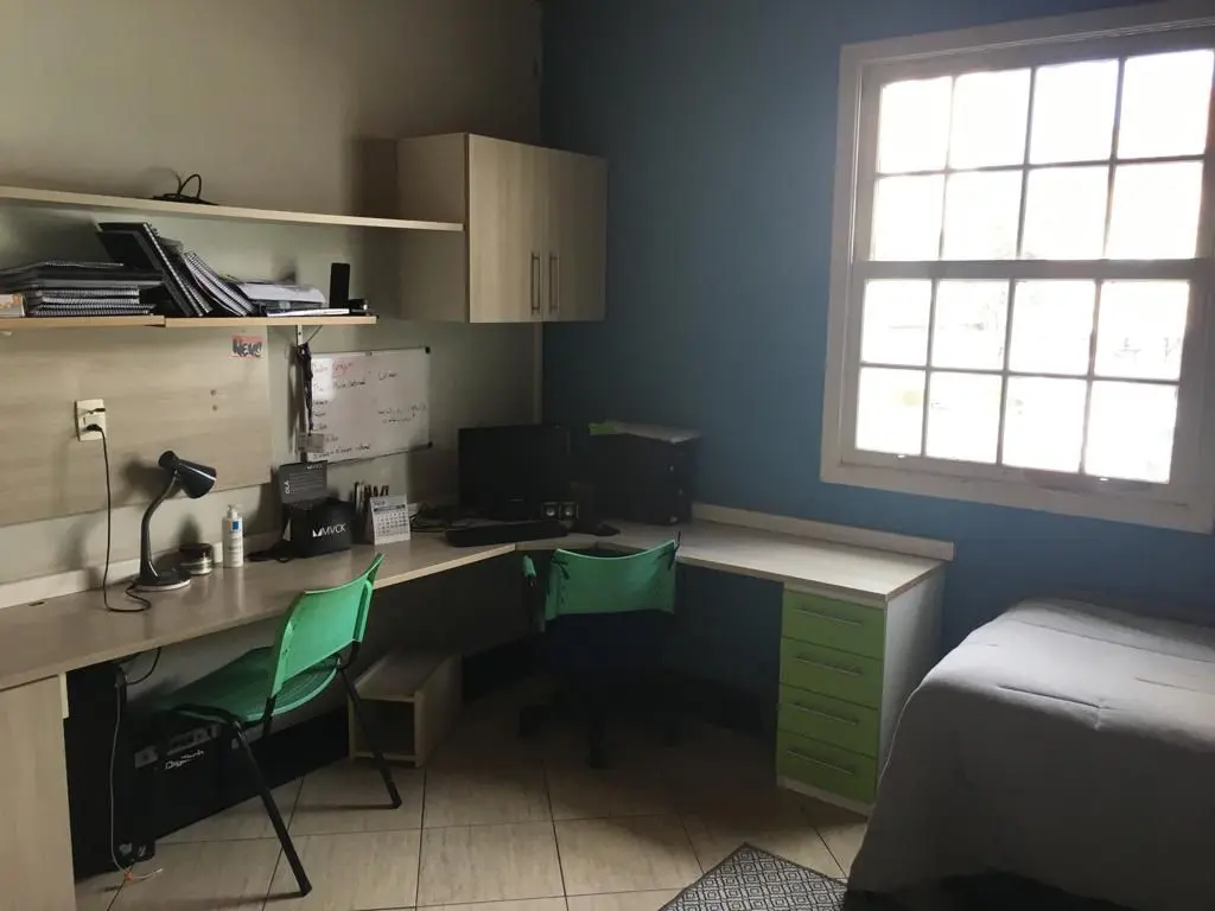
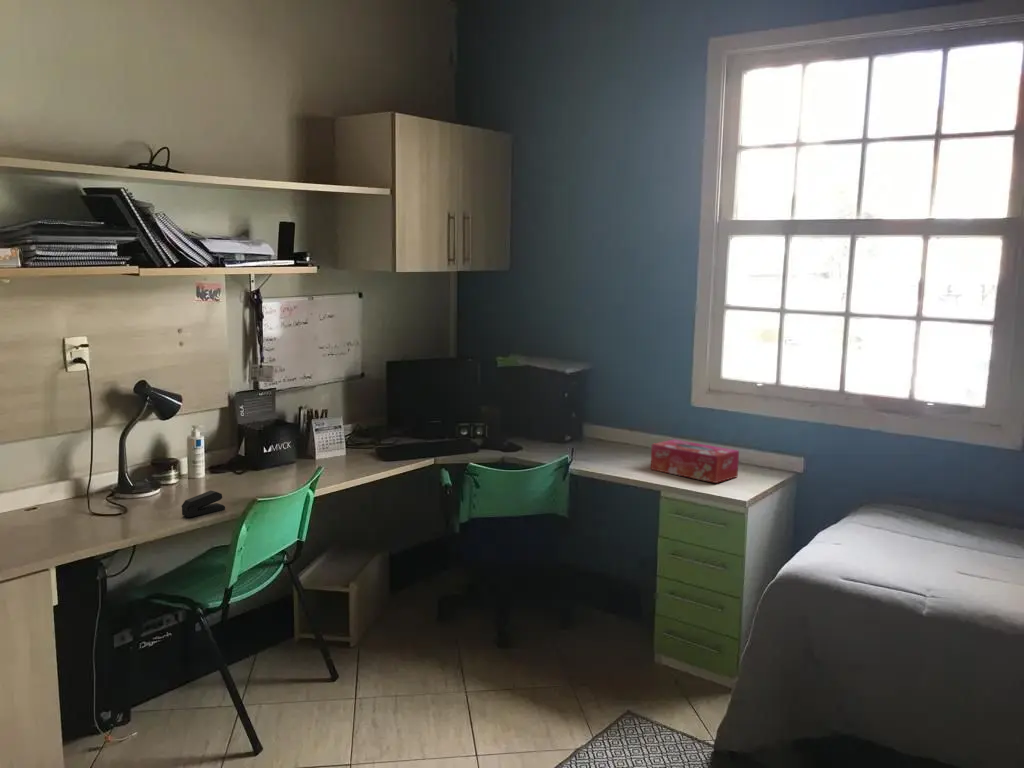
+ tissue box [650,439,740,484]
+ stapler [181,489,226,518]
